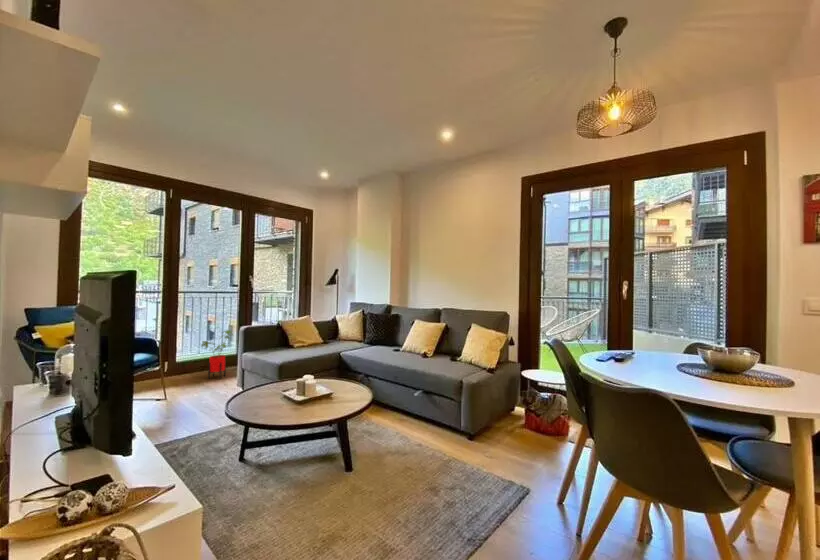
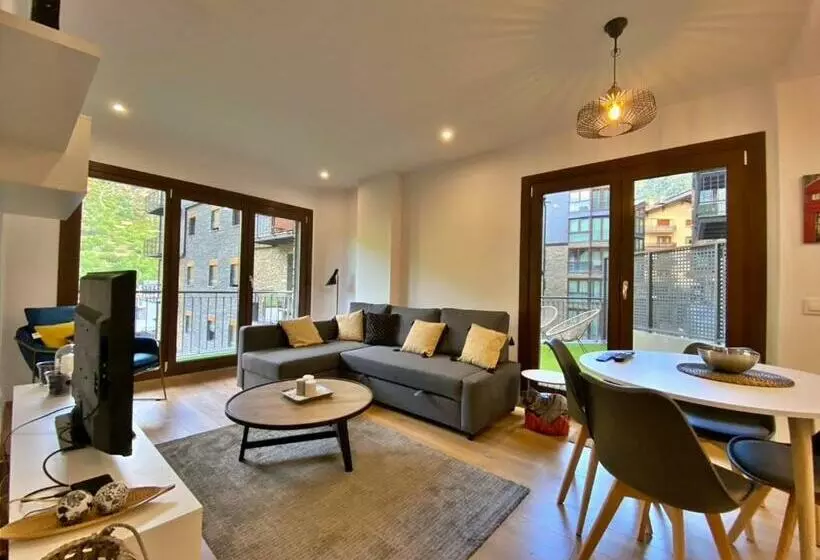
- house plant [200,329,235,380]
